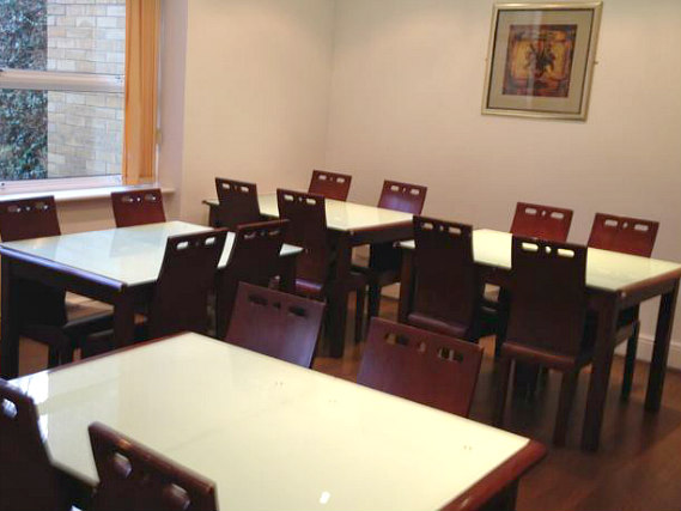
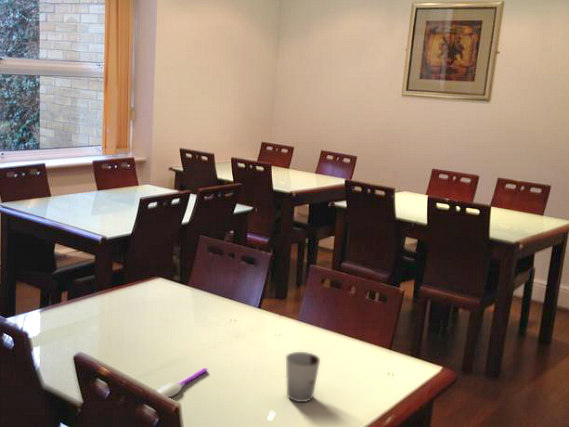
+ cup [285,351,321,403]
+ spoon [156,367,208,398]
